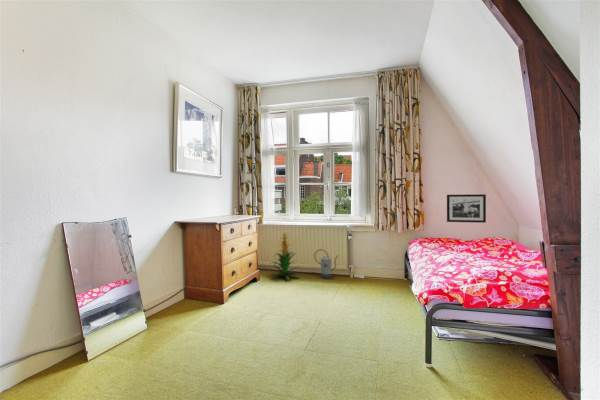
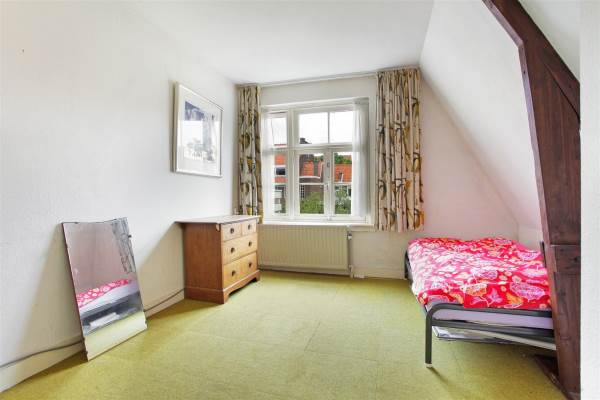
- watering can [313,248,339,279]
- indoor plant [270,229,301,280]
- picture frame [446,193,487,224]
